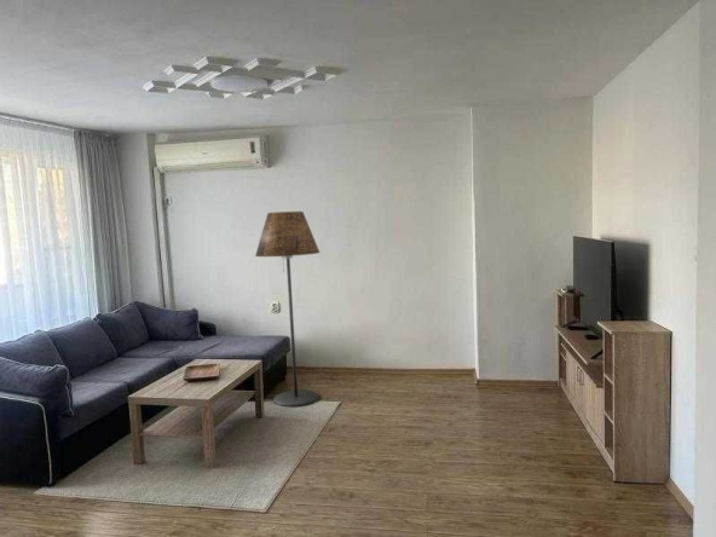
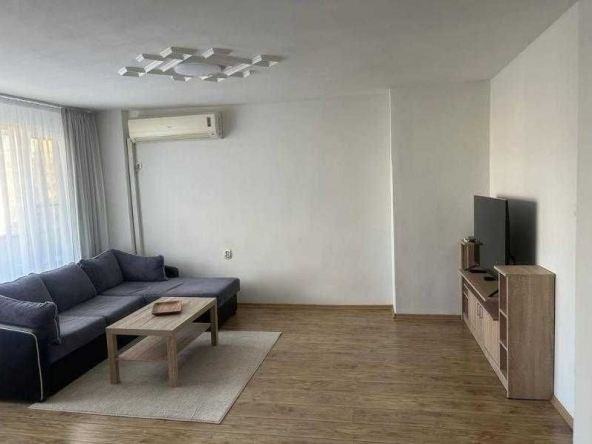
- floor lamp [254,210,321,408]
